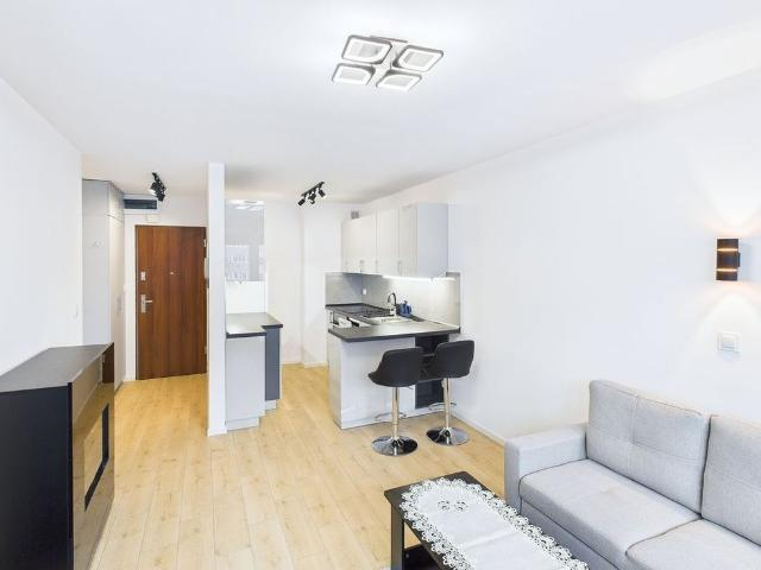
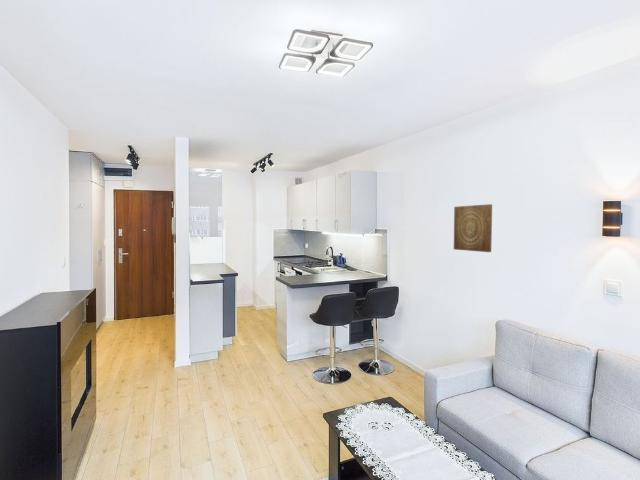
+ wall art [453,203,493,253]
